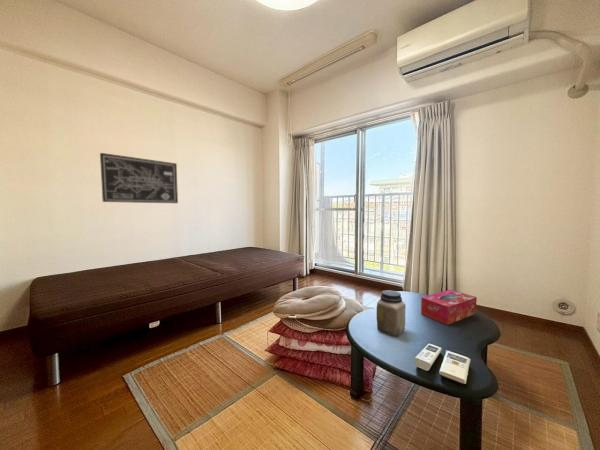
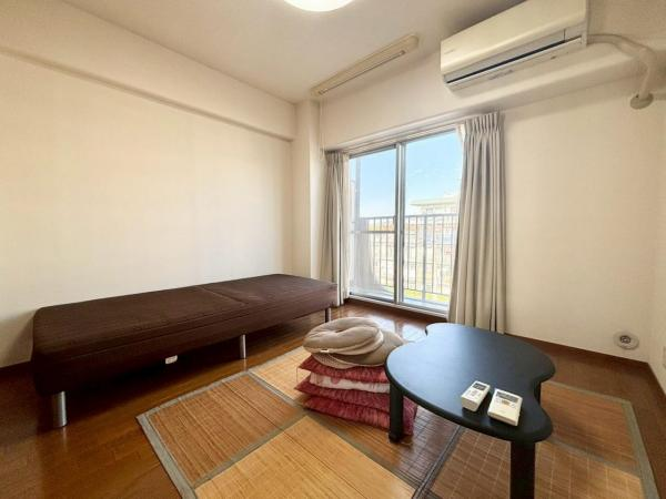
- tissue box [420,289,478,326]
- jar [376,289,407,337]
- wall art [99,152,179,204]
